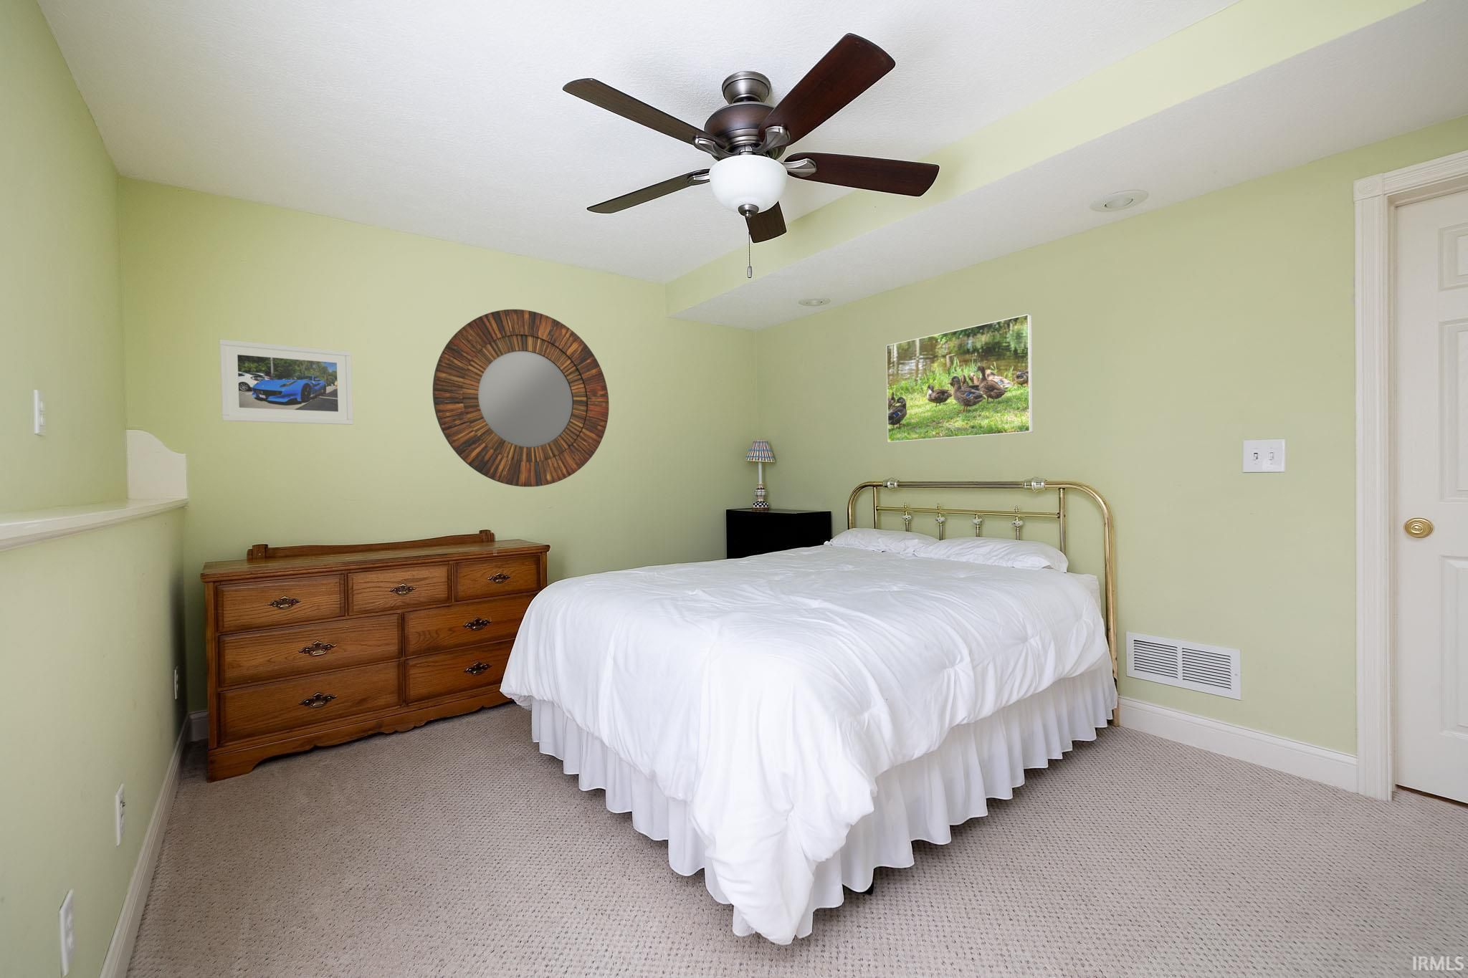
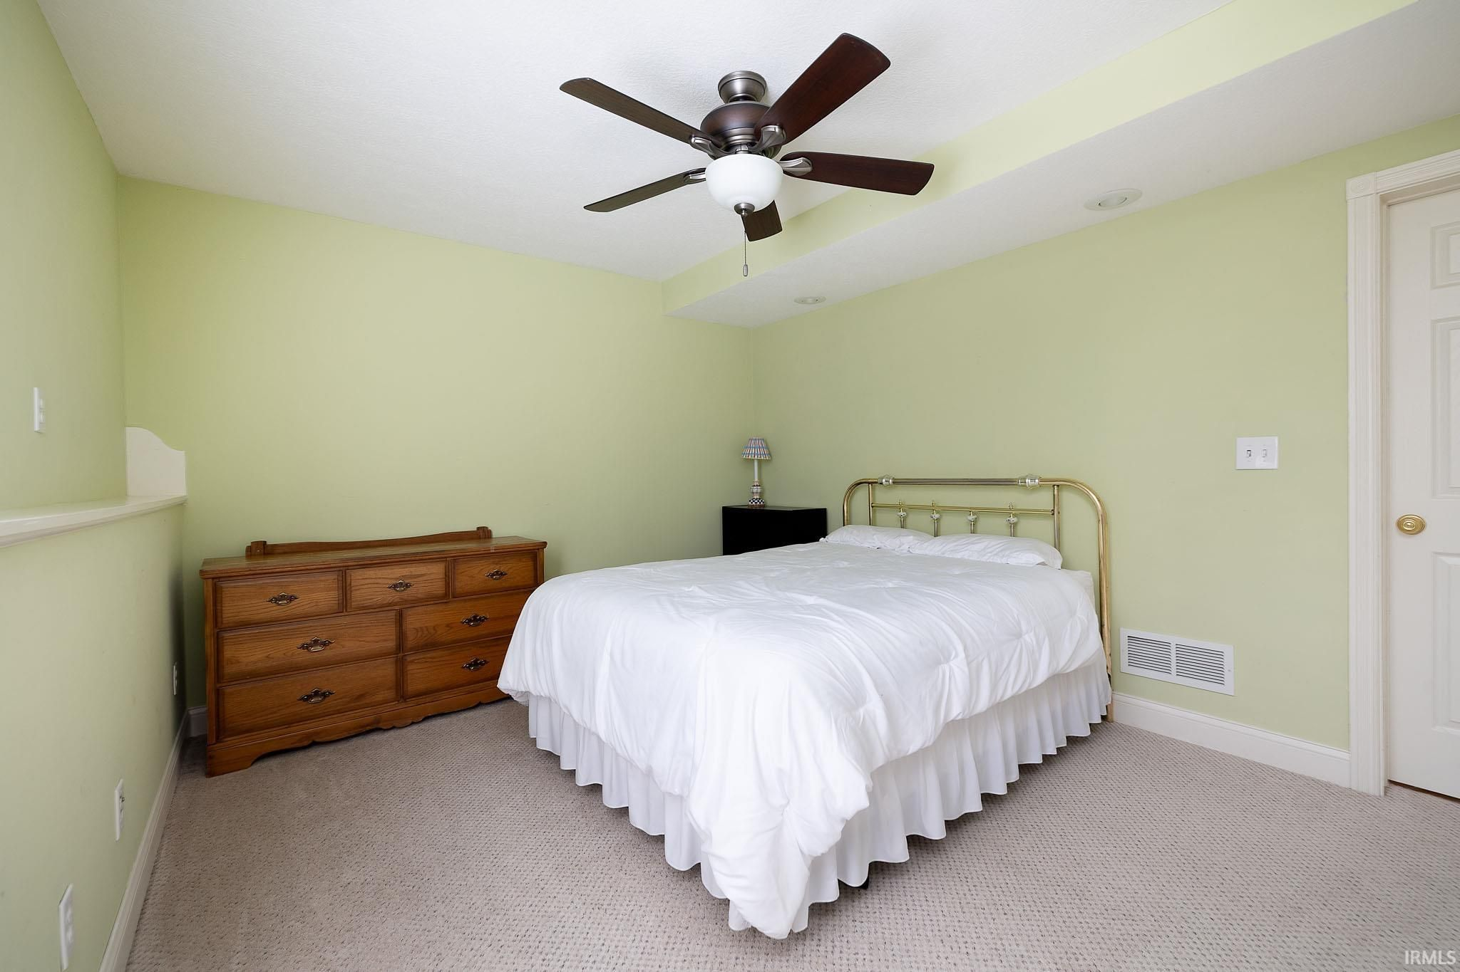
- home mirror [432,309,610,487]
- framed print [218,338,354,426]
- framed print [885,314,1034,443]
